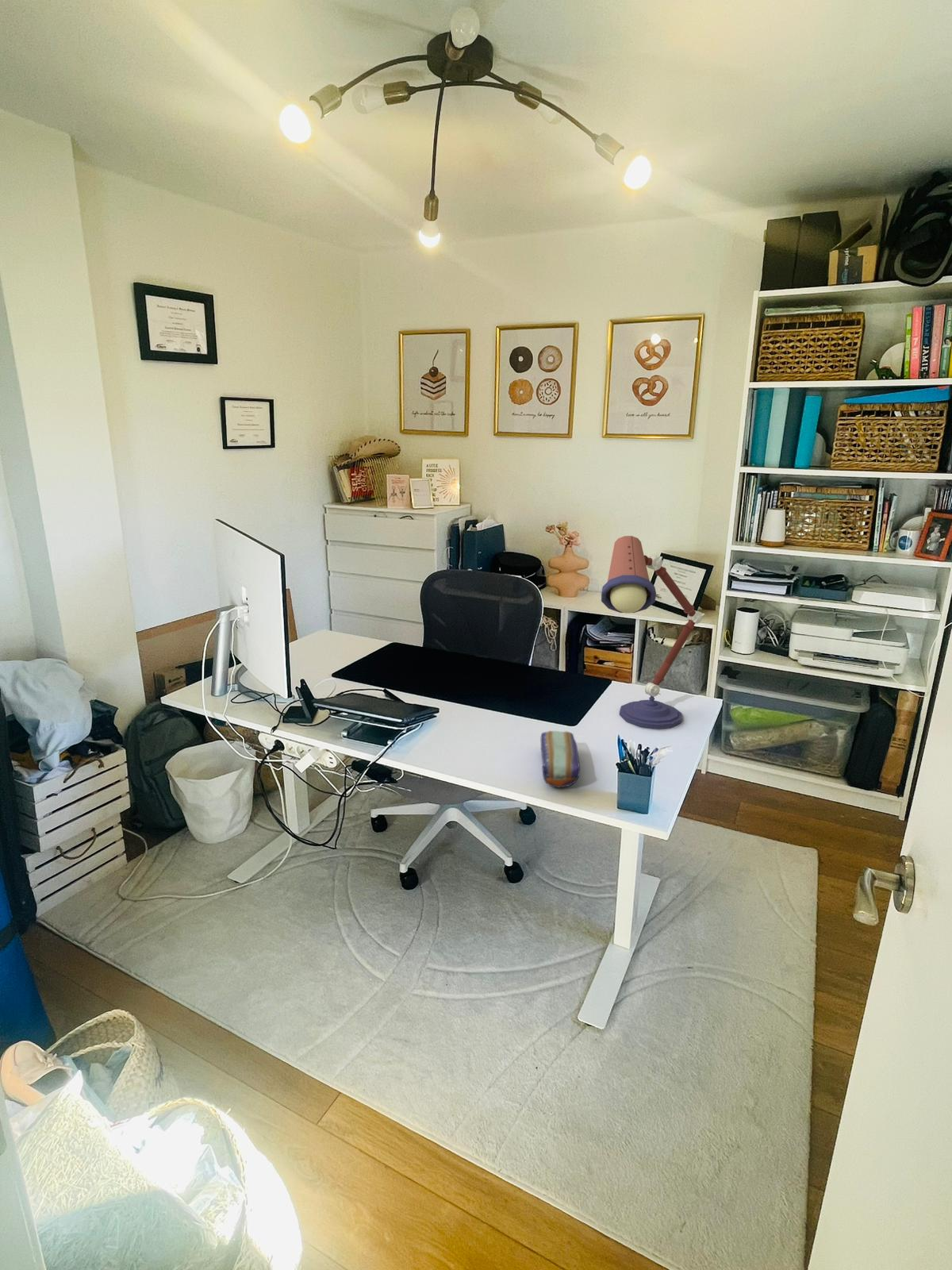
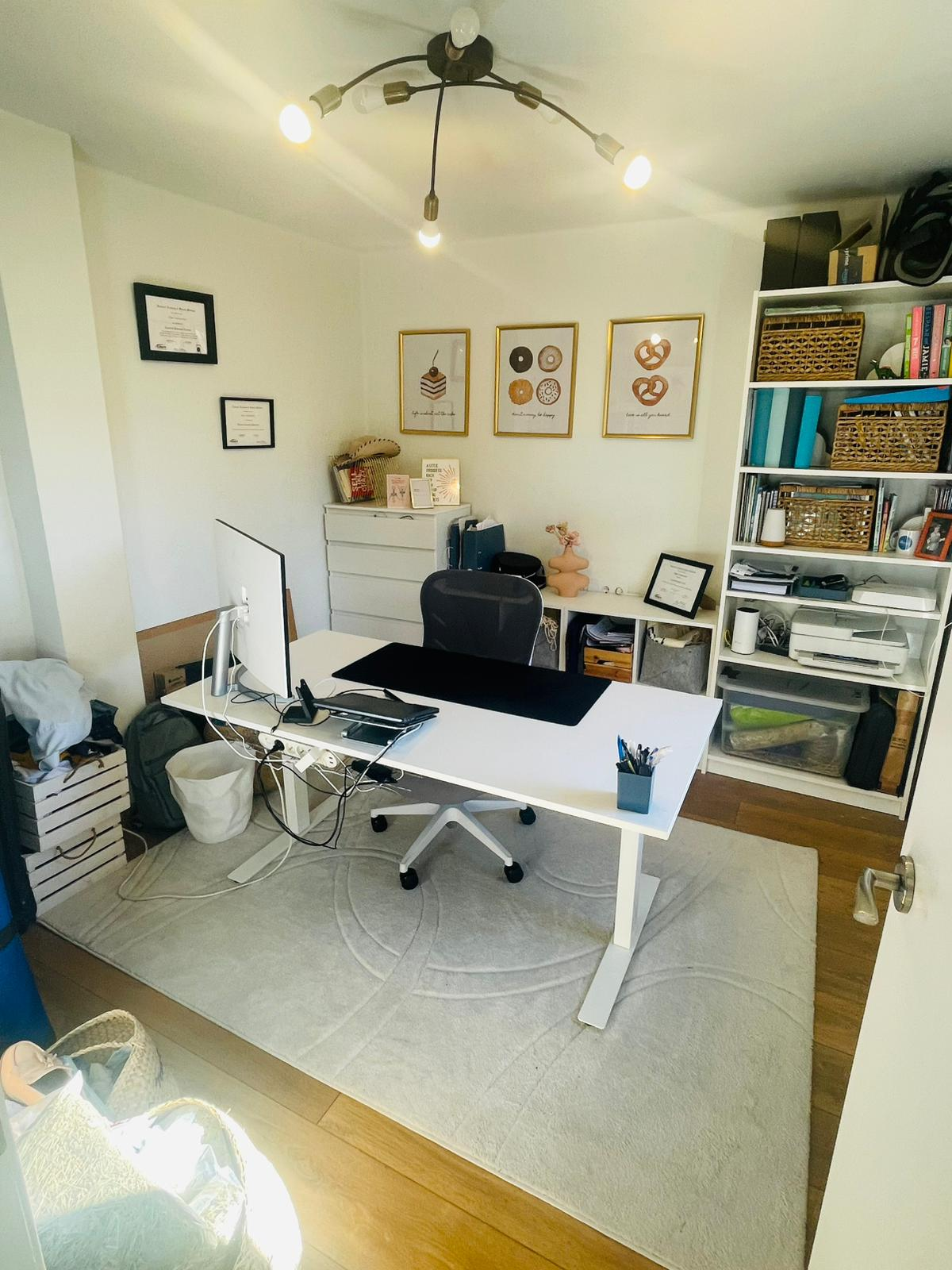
- desk lamp [601,535,705,729]
- pencil case [540,730,581,788]
